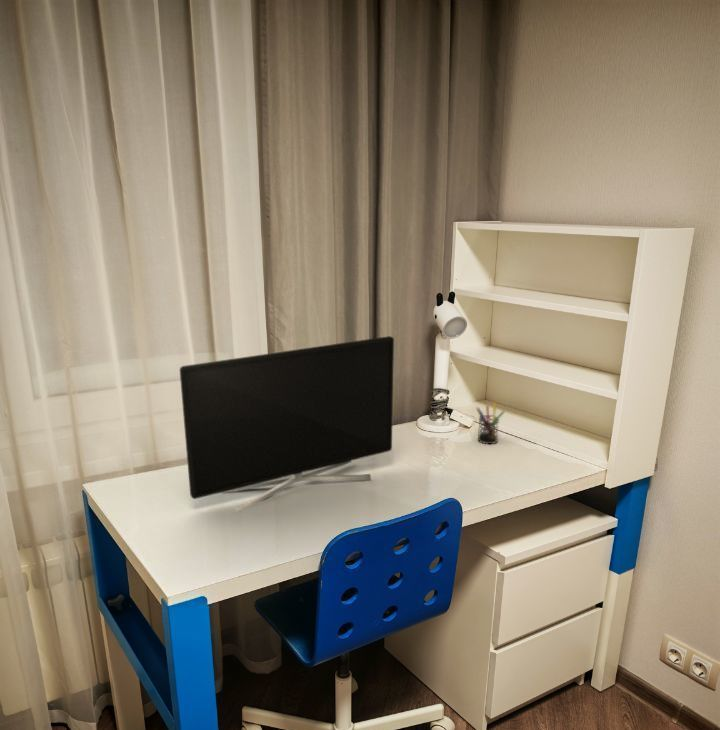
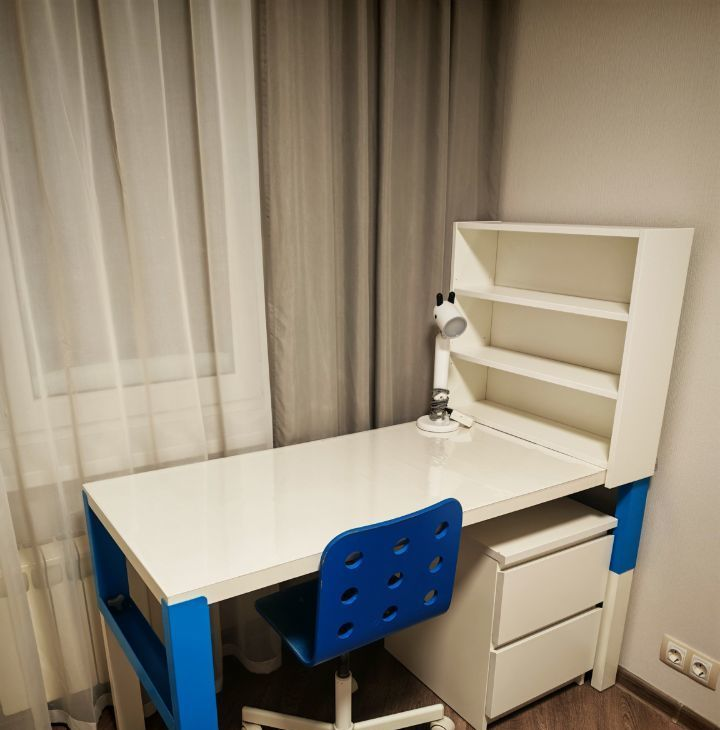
- monitor [179,335,395,512]
- pen holder [475,402,506,445]
